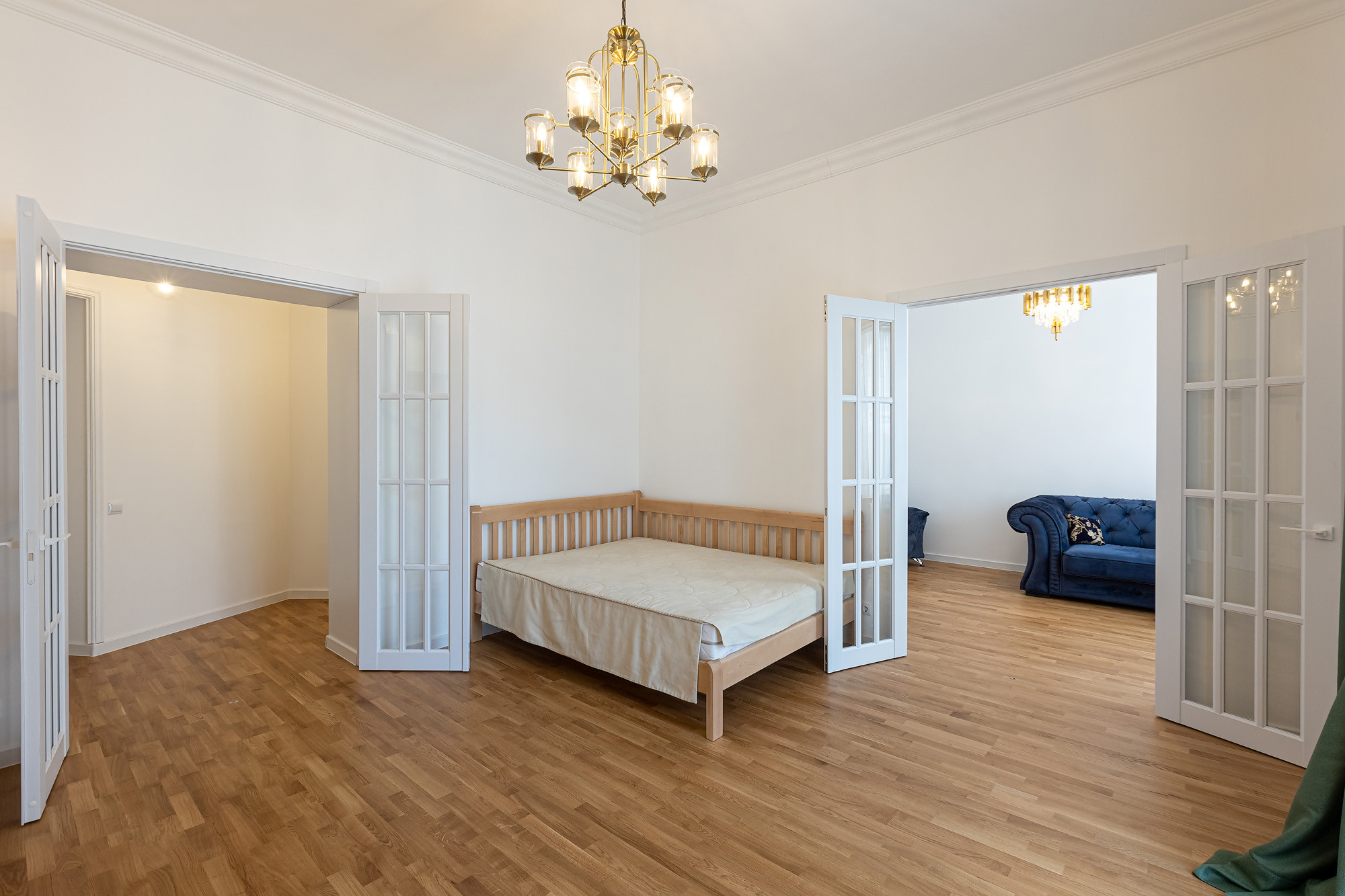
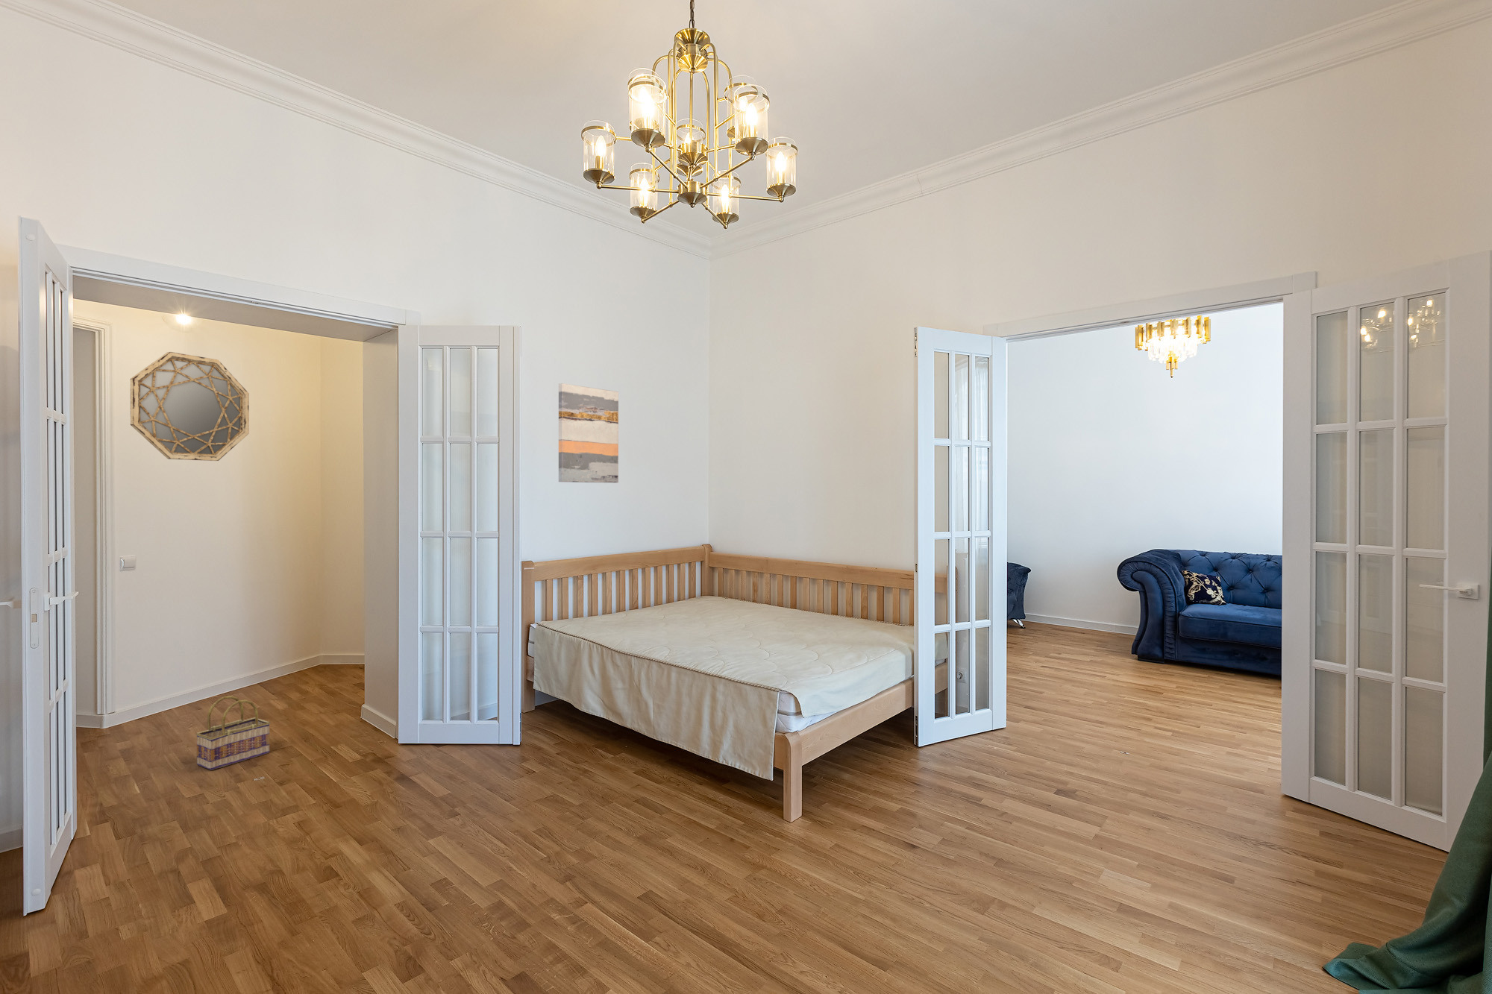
+ home mirror [130,352,250,462]
+ basket [195,694,271,771]
+ wall art [558,383,619,484]
